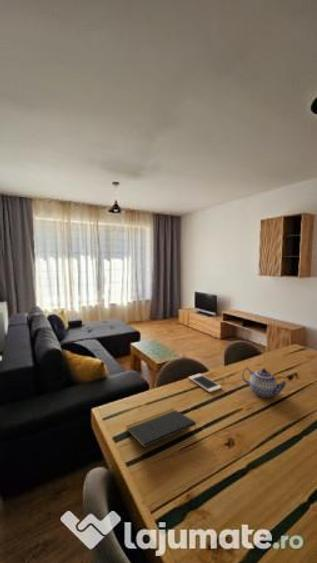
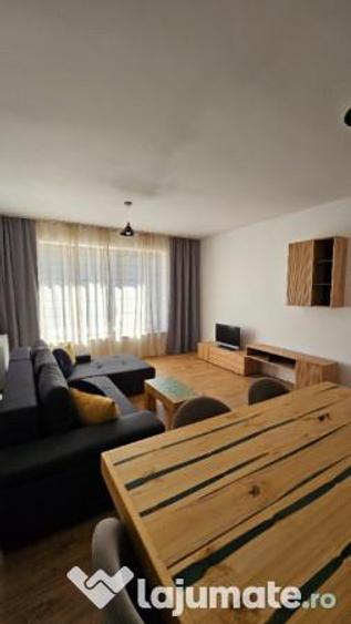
- notepad [125,408,198,449]
- teapot [241,366,287,399]
- cell phone [187,373,223,393]
